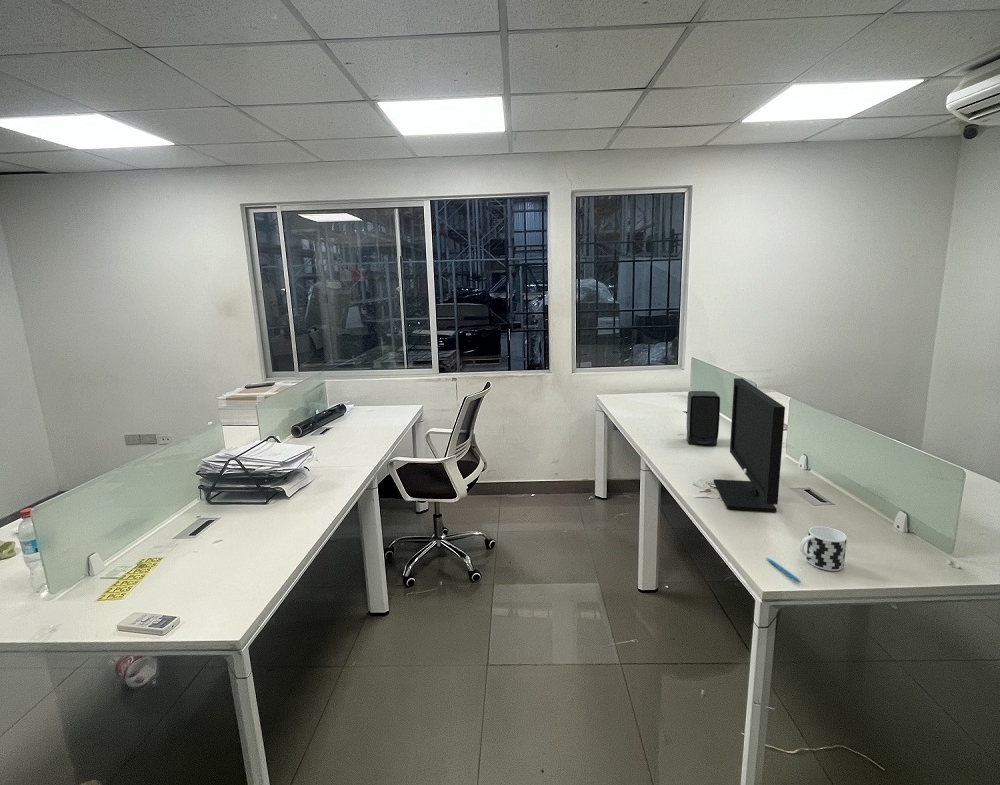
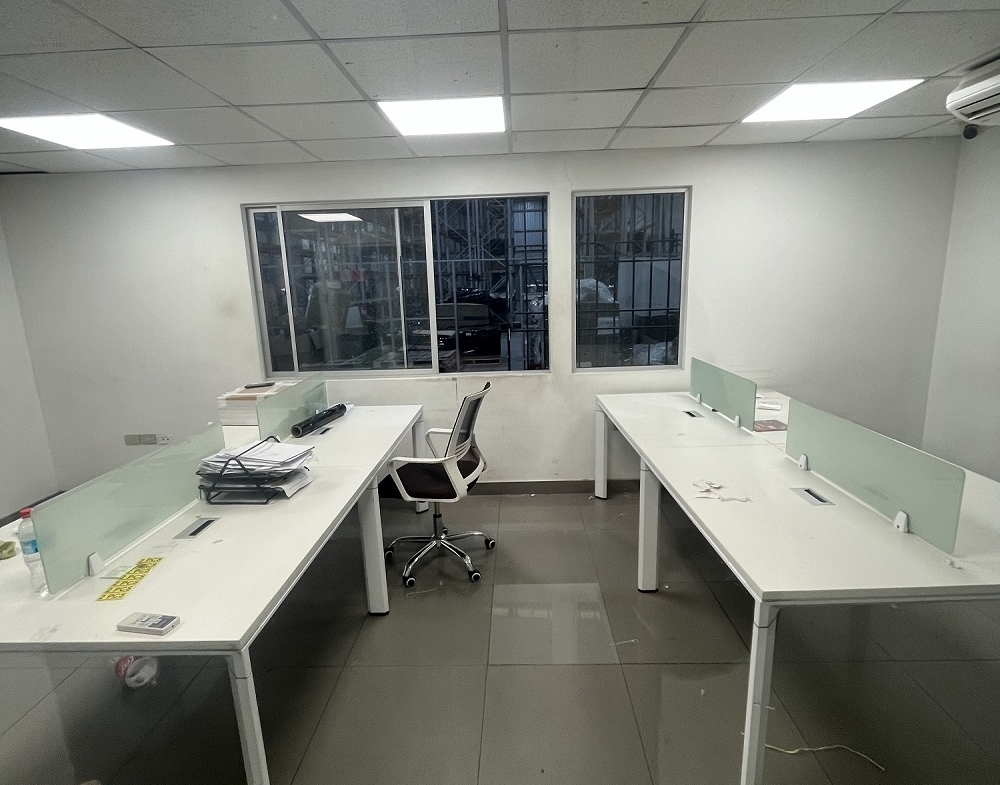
- pen [766,557,802,584]
- cup [799,525,848,572]
- monitor [713,377,786,513]
- speaker [686,390,721,446]
